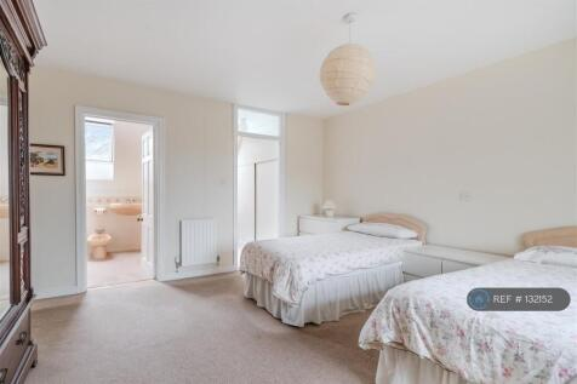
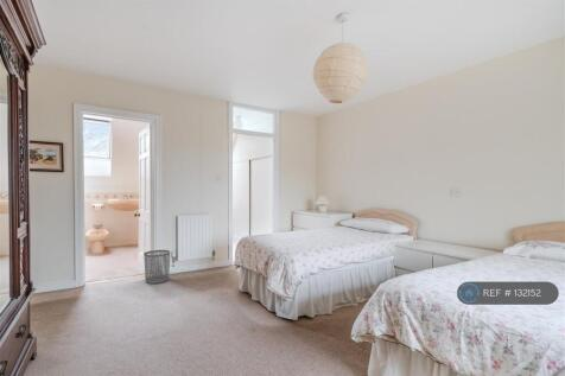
+ waste bin [142,249,171,285]
